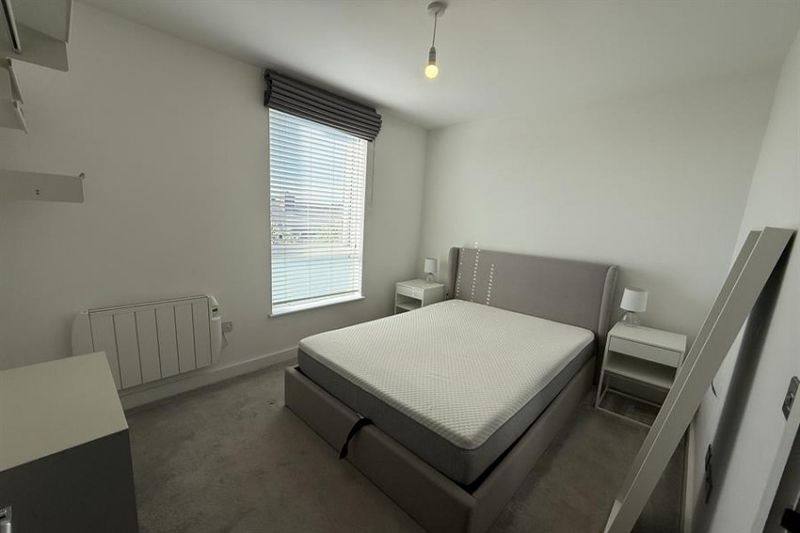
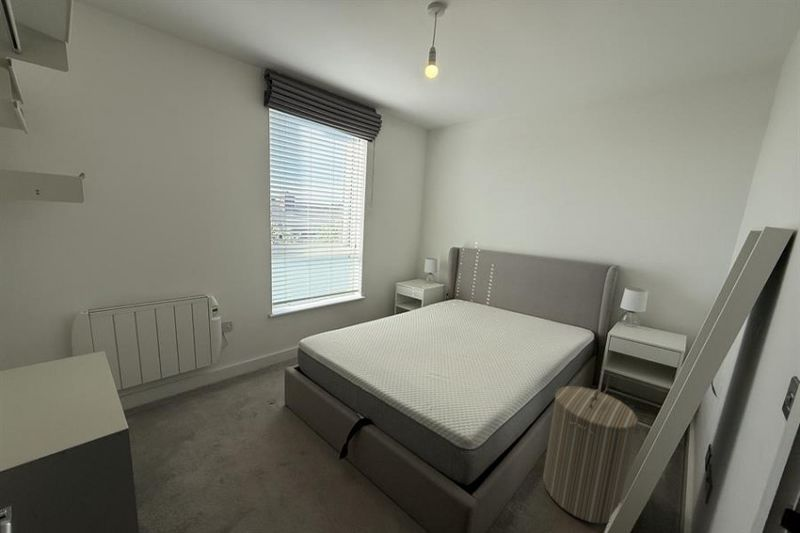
+ laundry hamper [542,385,638,525]
